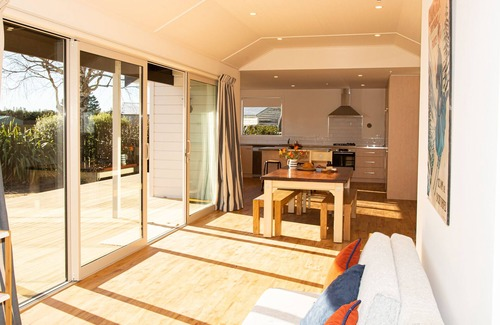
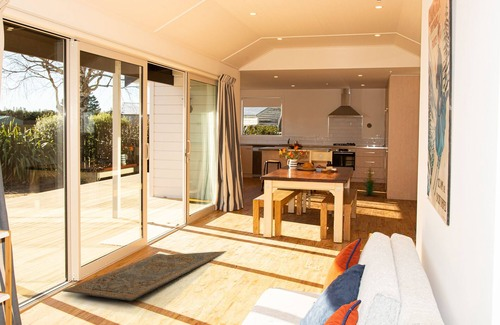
+ indoor plant [360,165,379,197]
+ rug [62,250,227,302]
